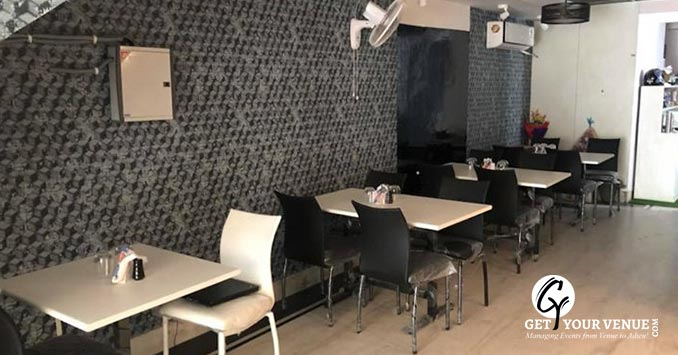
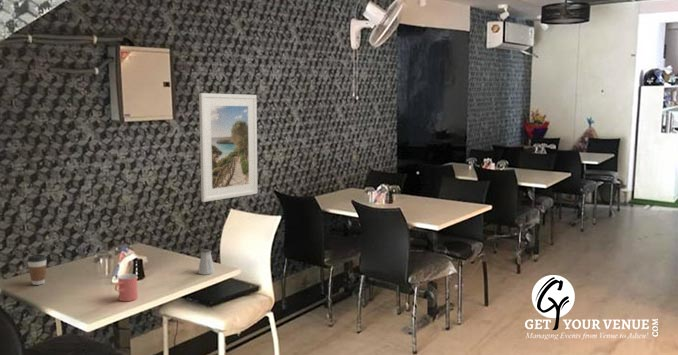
+ coffee cup [26,254,48,286]
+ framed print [198,92,259,203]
+ cup [114,273,139,302]
+ saltshaker [197,248,216,276]
